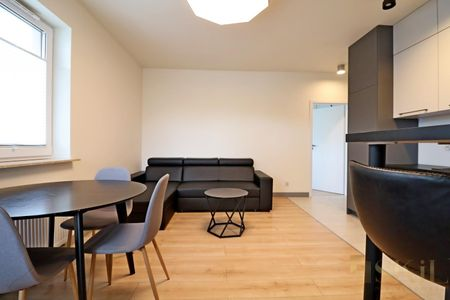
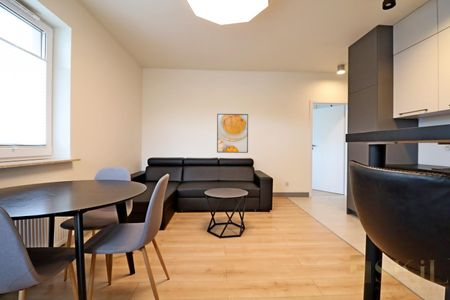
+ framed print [216,113,249,154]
